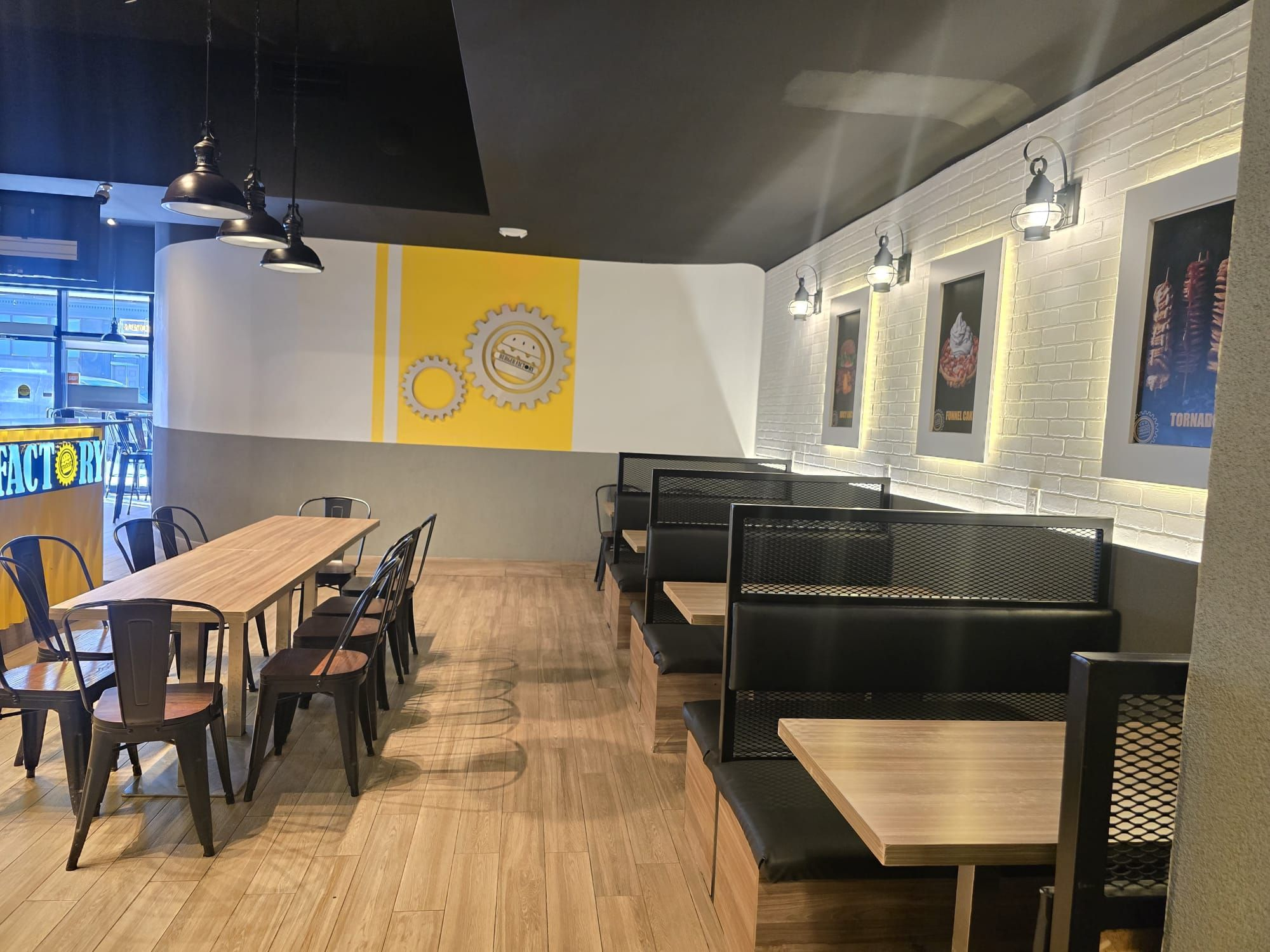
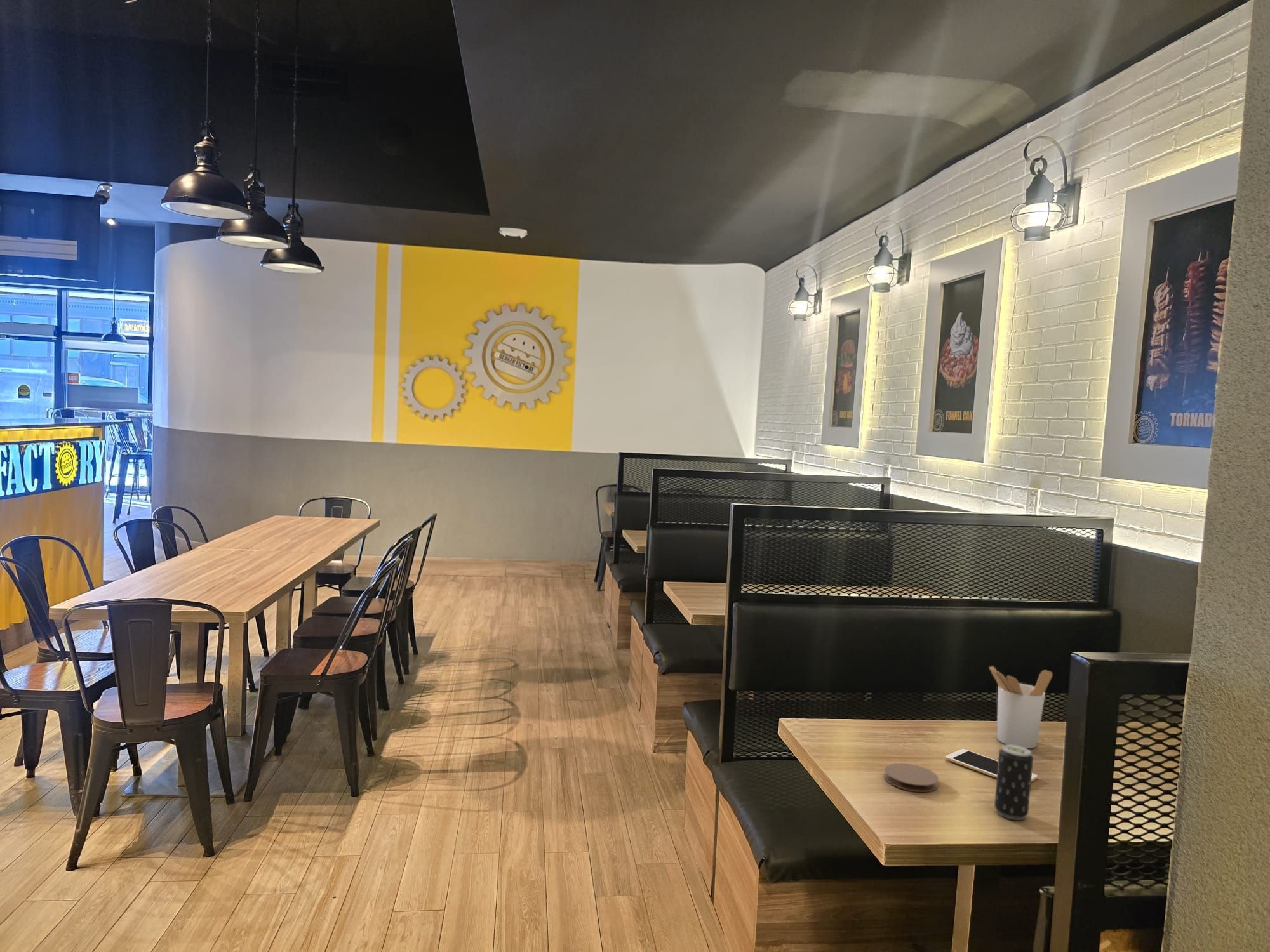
+ utensil holder [989,666,1053,749]
+ coaster [884,762,939,793]
+ cell phone [945,748,1038,783]
+ beverage can [994,744,1034,821]
